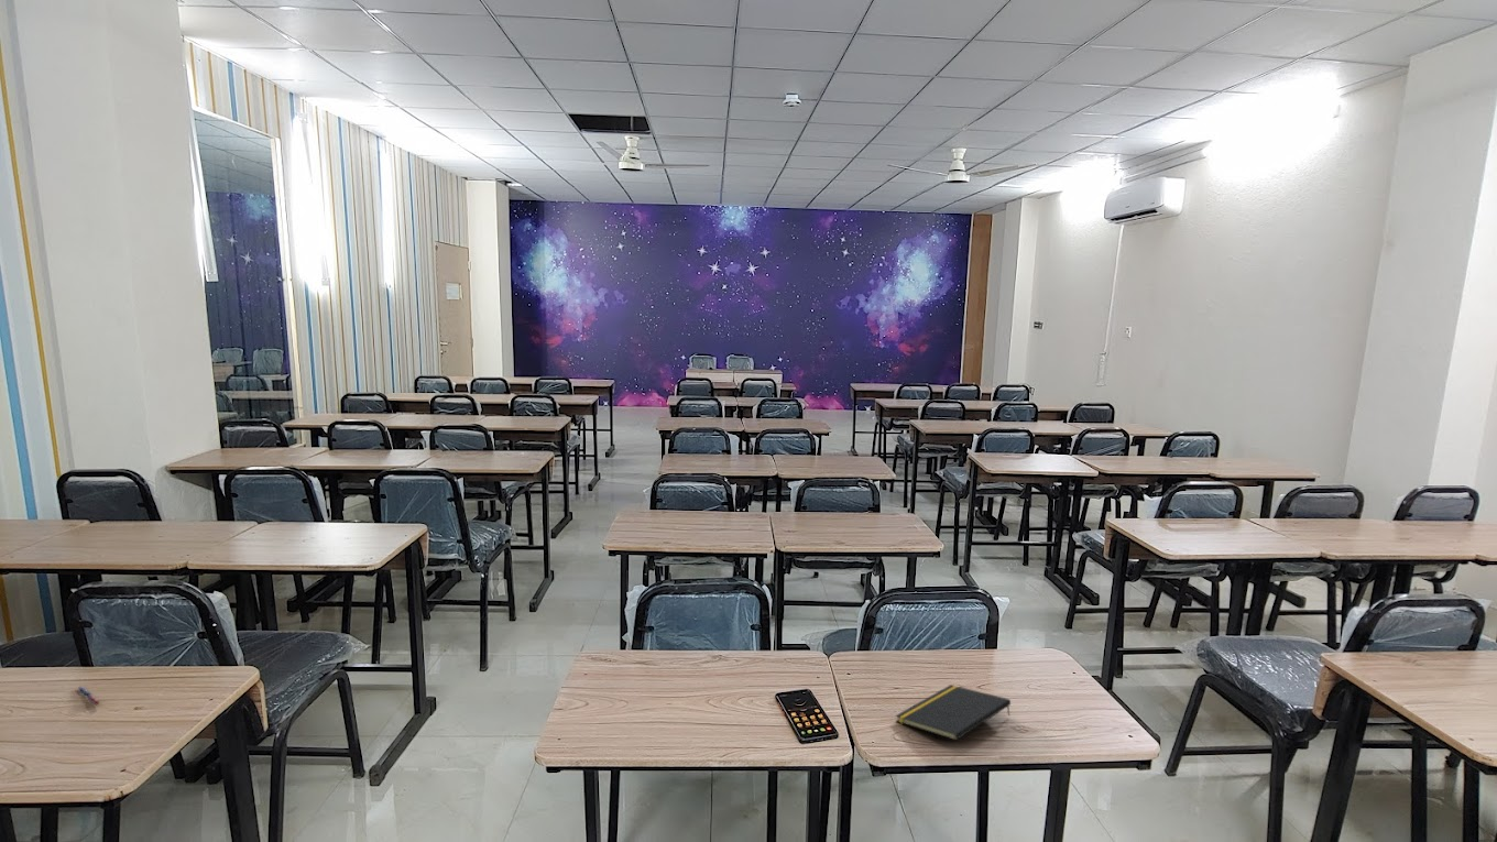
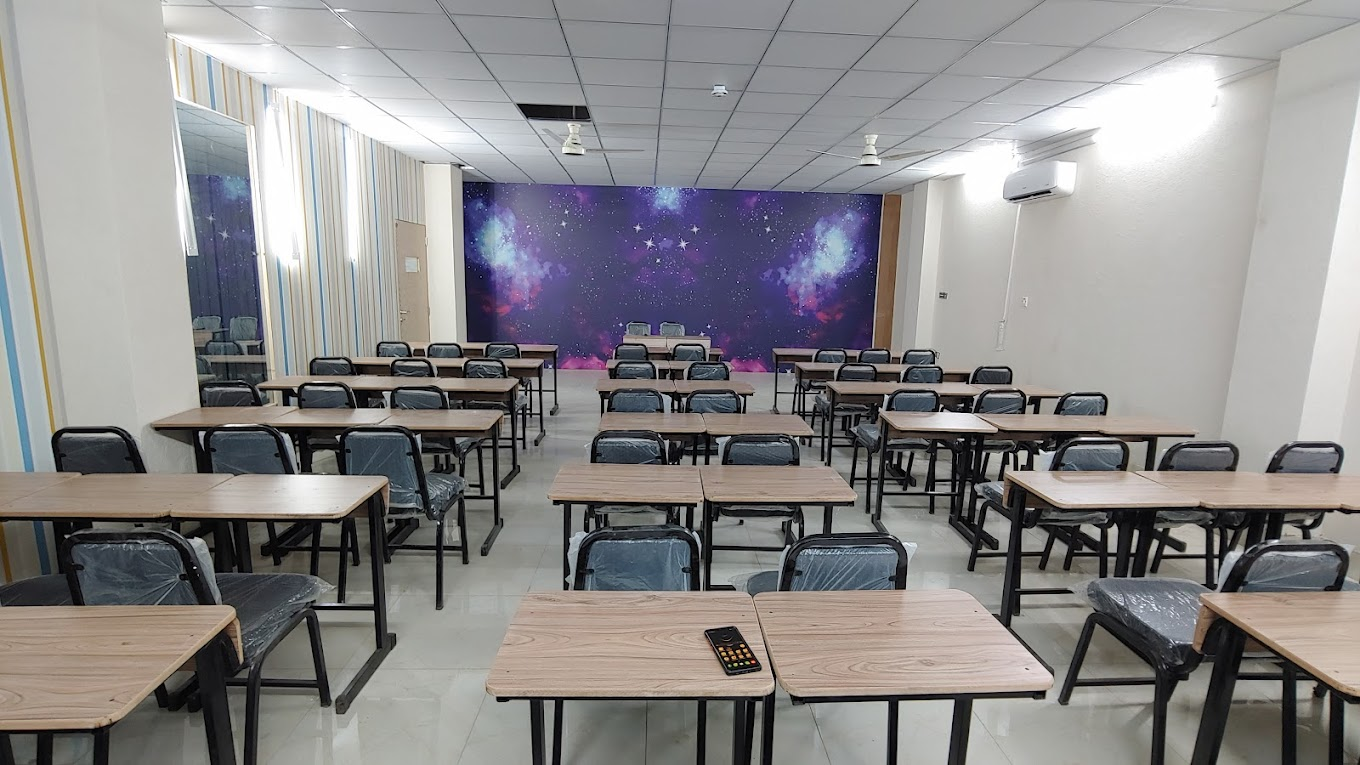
- notepad [895,684,1012,742]
- pen [76,686,101,706]
